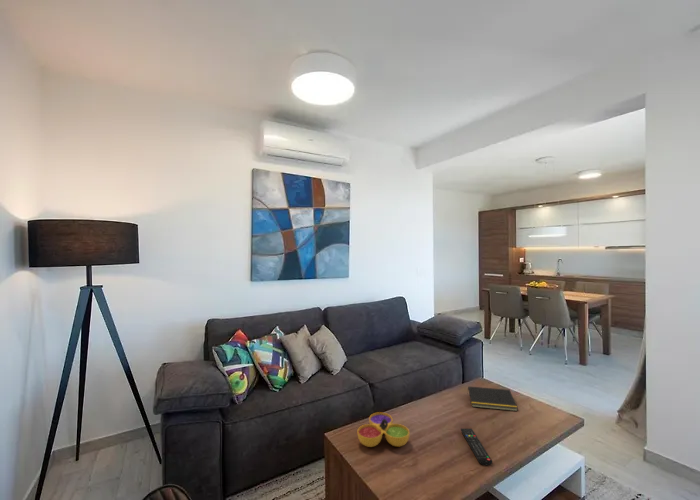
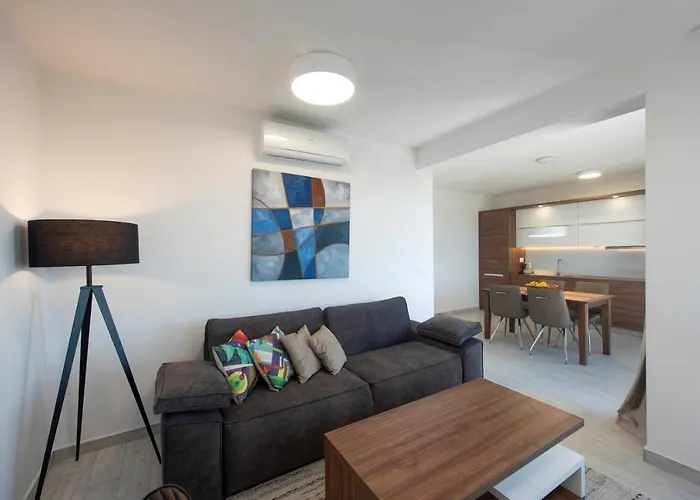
- remote control [460,428,493,466]
- notepad [466,385,518,412]
- decorative bowl [357,411,410,448]
